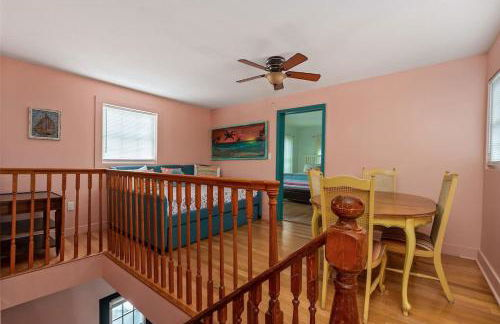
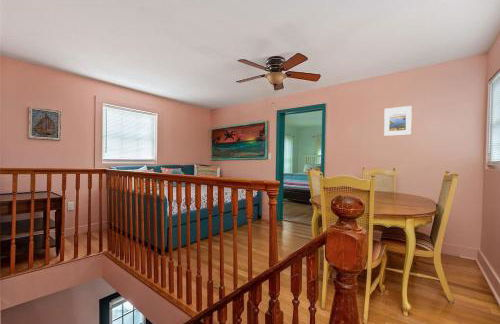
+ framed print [383,105,413,137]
